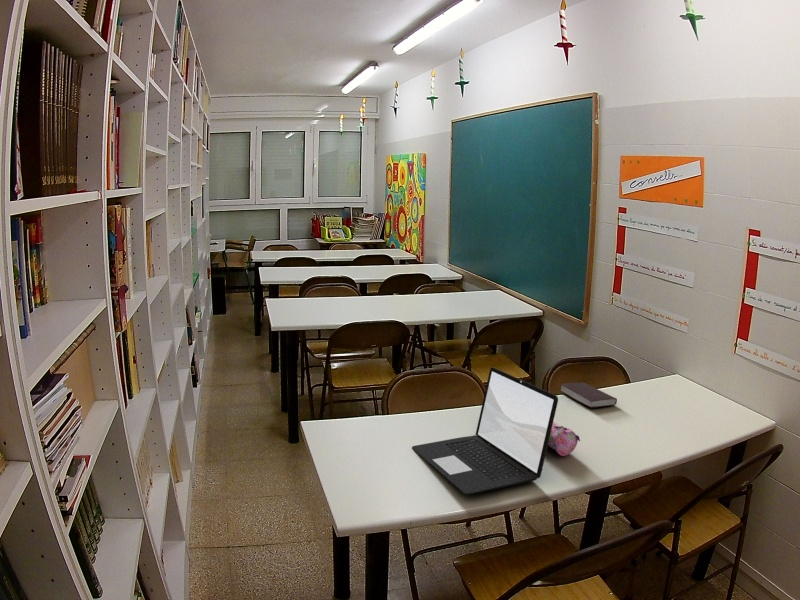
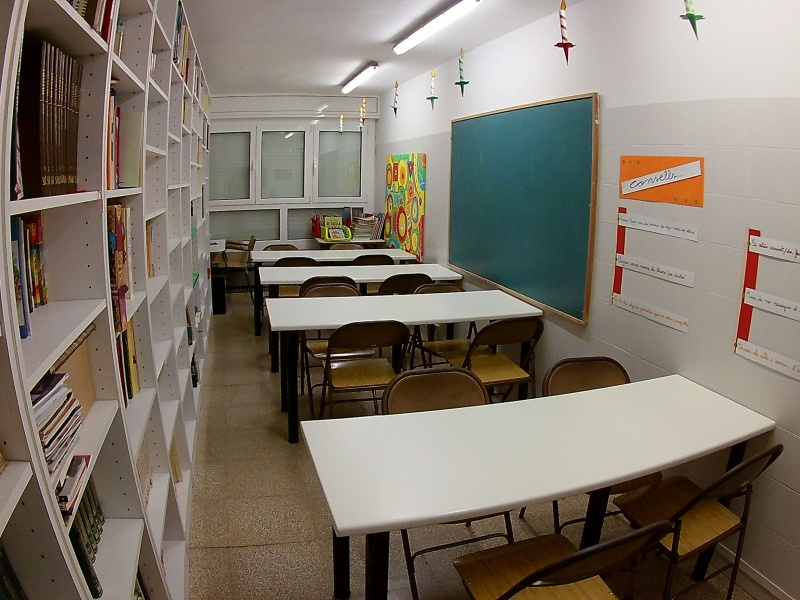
- pencil case [548,421,581,457]
- book [559,382,618,409]
- laptop [411,366,559,495]
